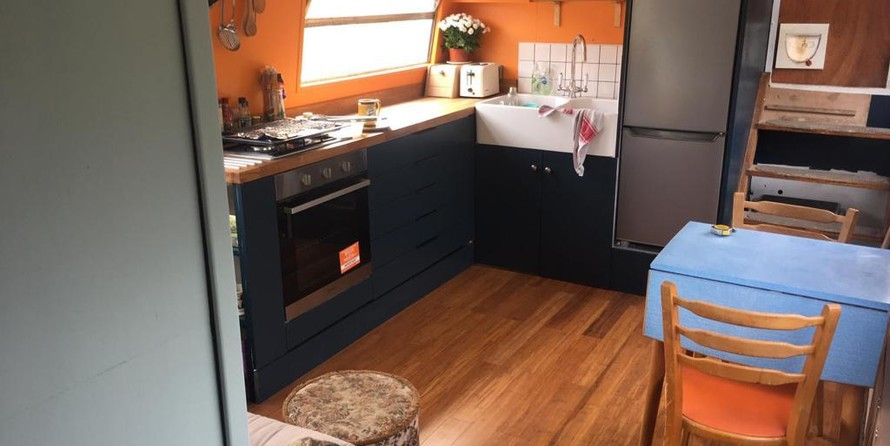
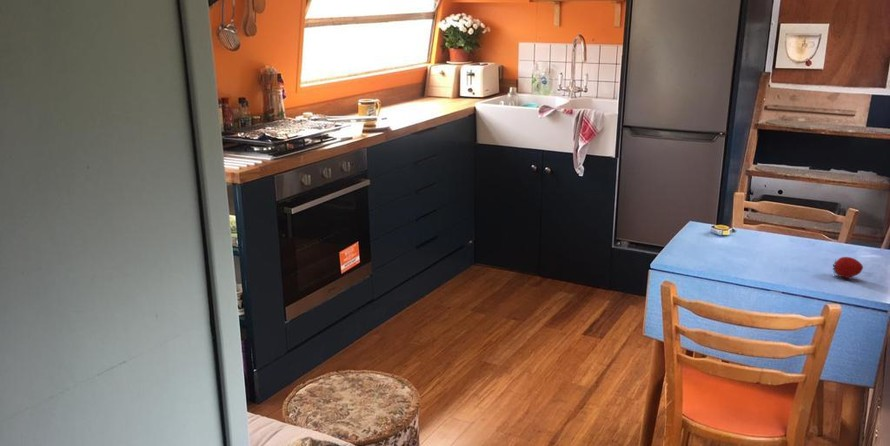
+ fruit [832,256,864,279]
